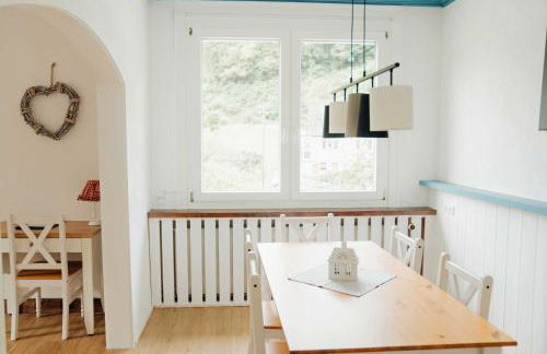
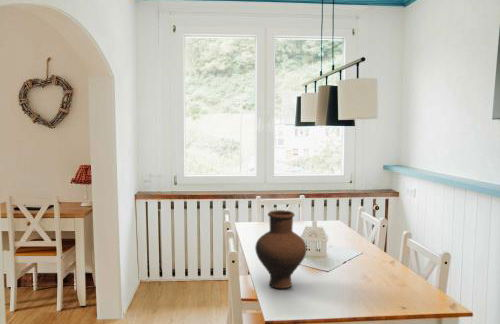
+ vase [254,209,307,289]
